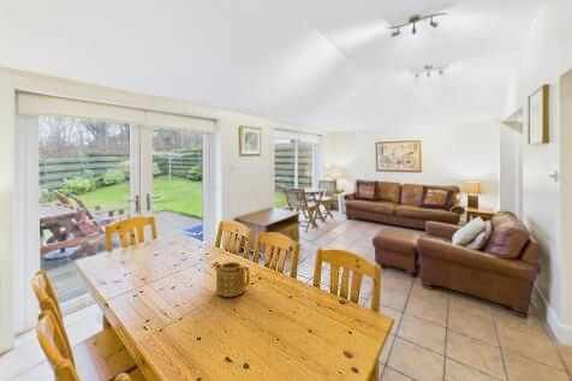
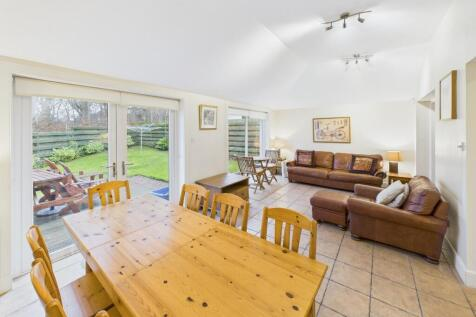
- teapot [211,261,251,298]
